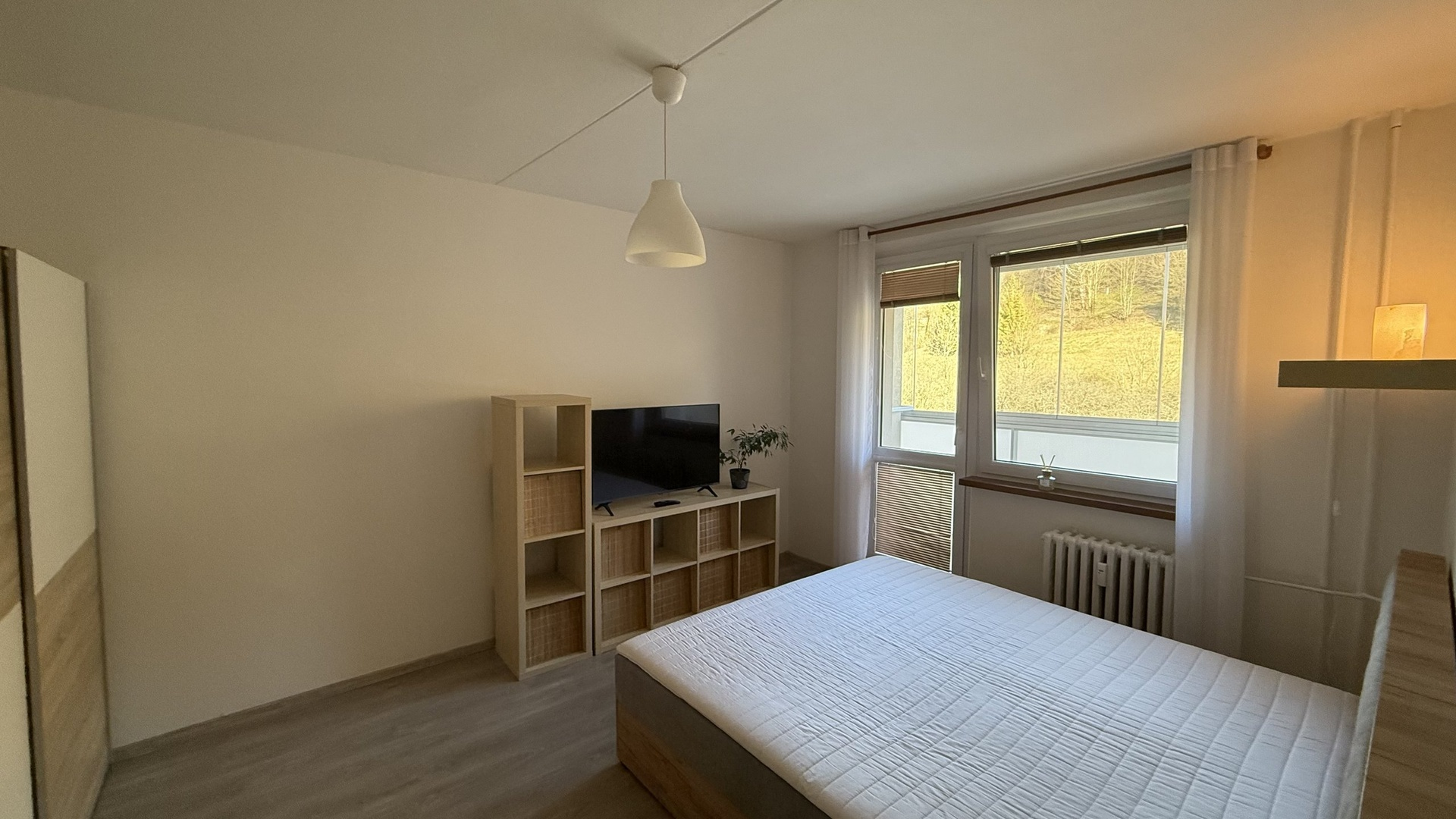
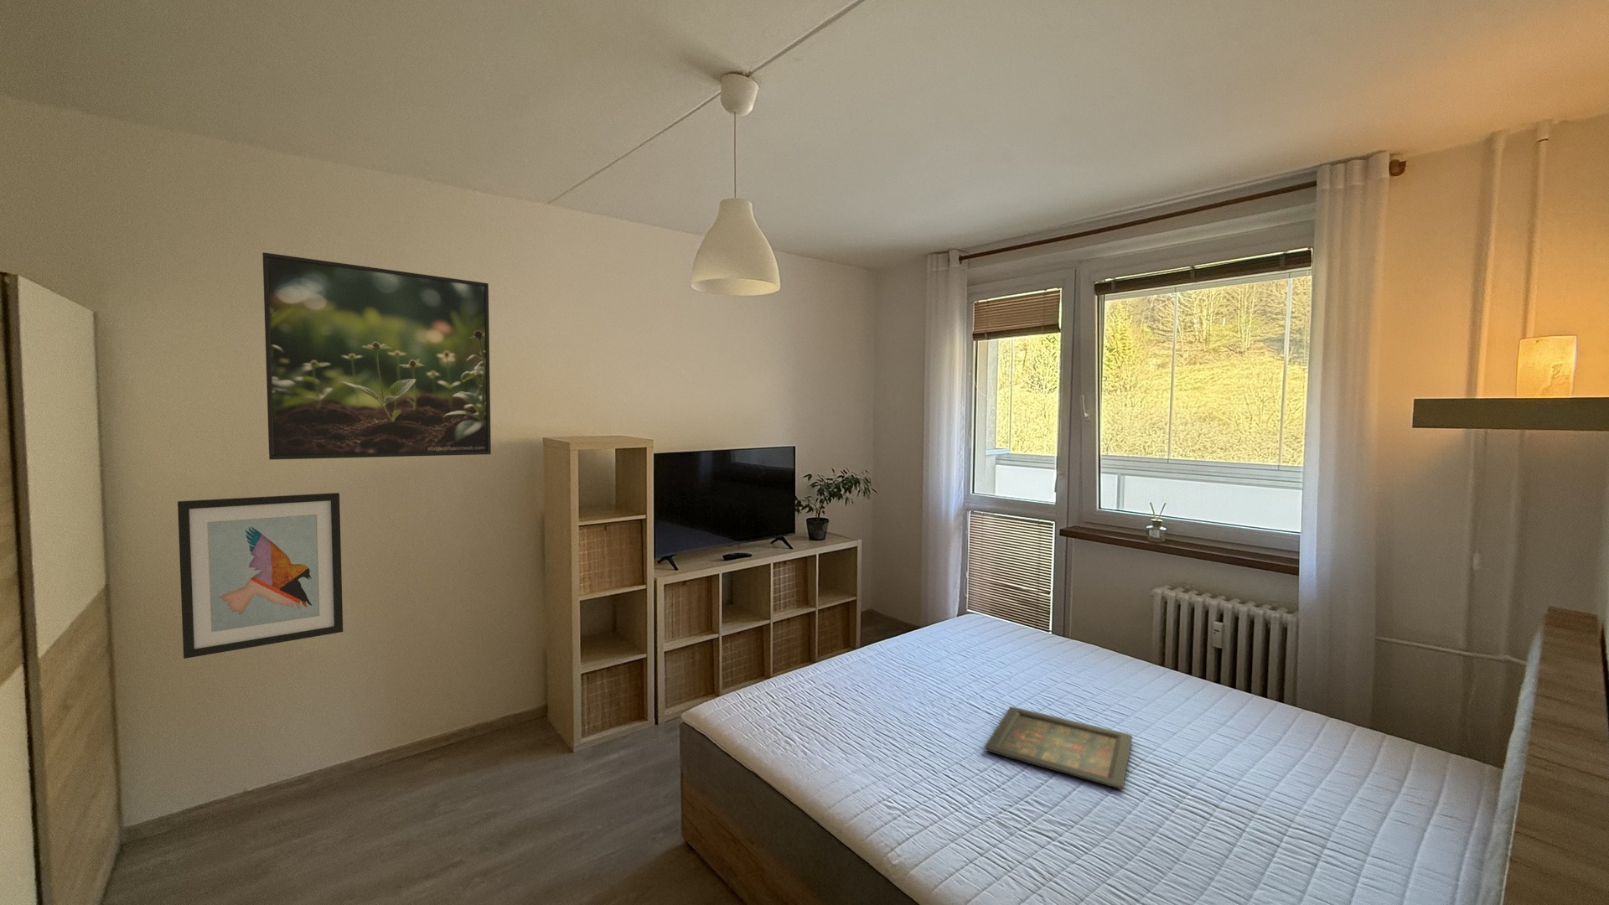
+ wall art [177,492,344,660]
+ icon panel [984,706,1133,790]
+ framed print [262,251,492,461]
